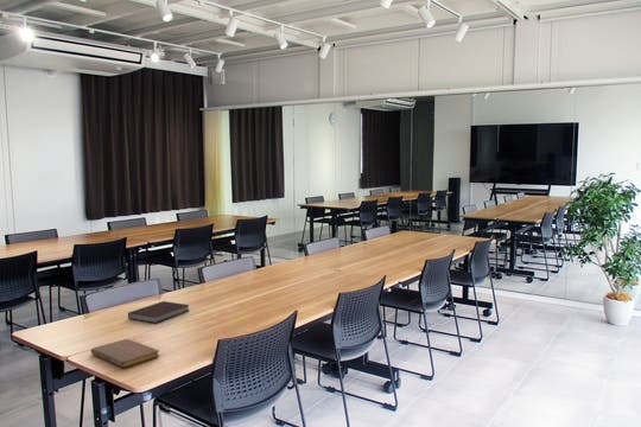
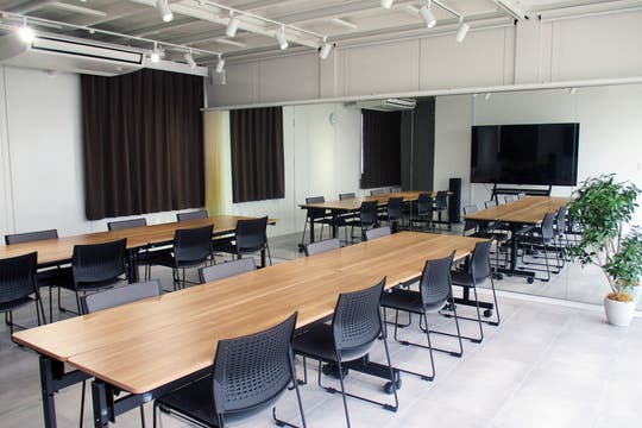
- notebook [90,338,160,369]
- notebook [127,300,191,324]
